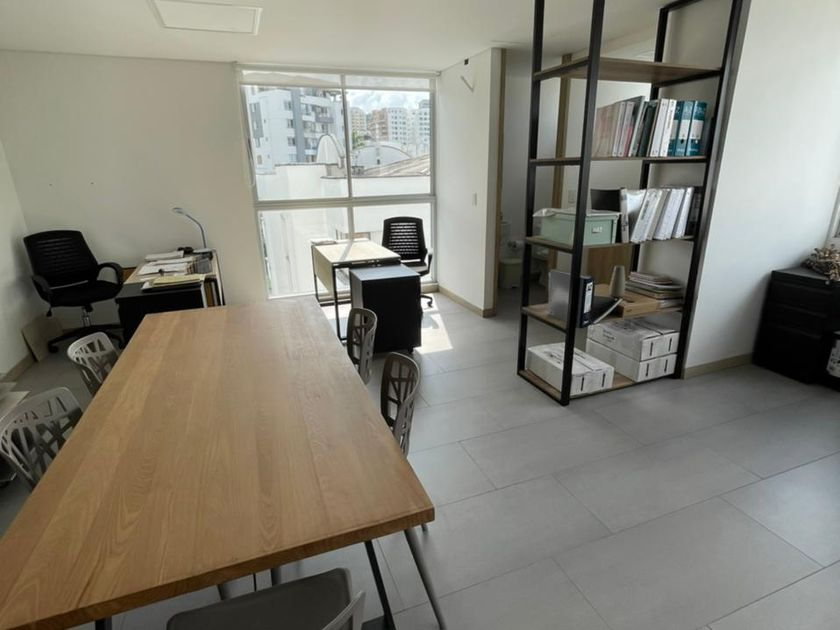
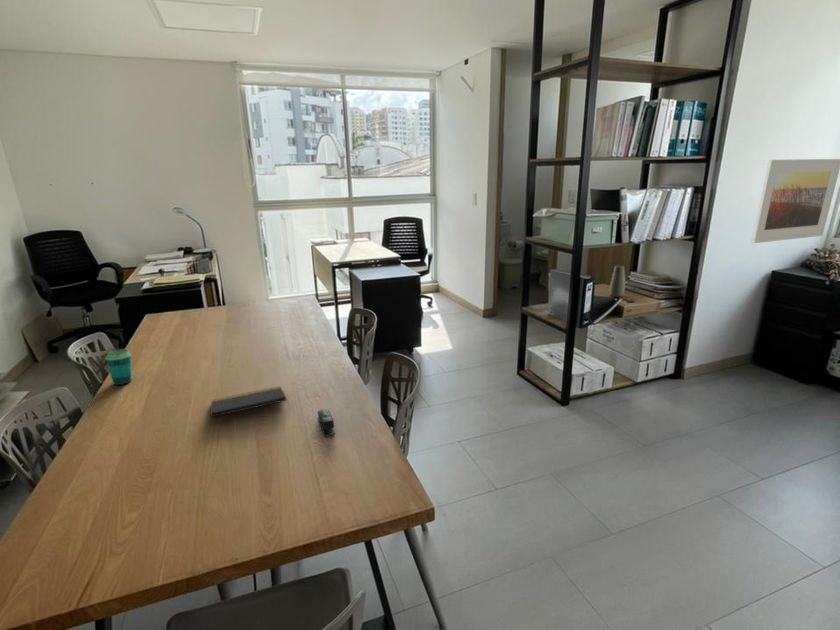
+ stapler [317,408,336,437]
+ cup [104,348,133,386]
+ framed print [750,158,840,244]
+ notepad [209,385,291,418]
